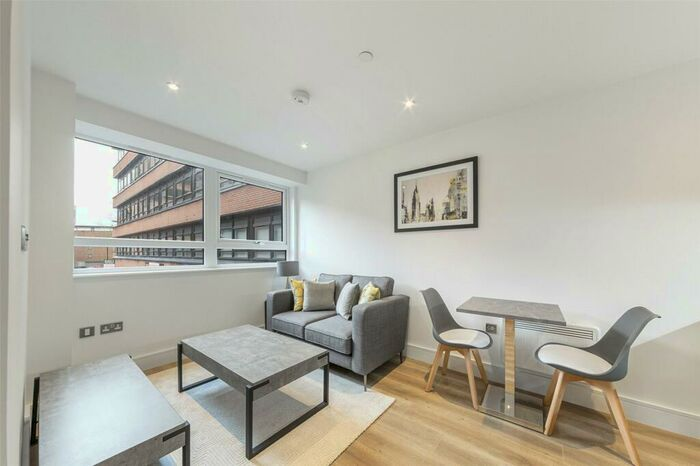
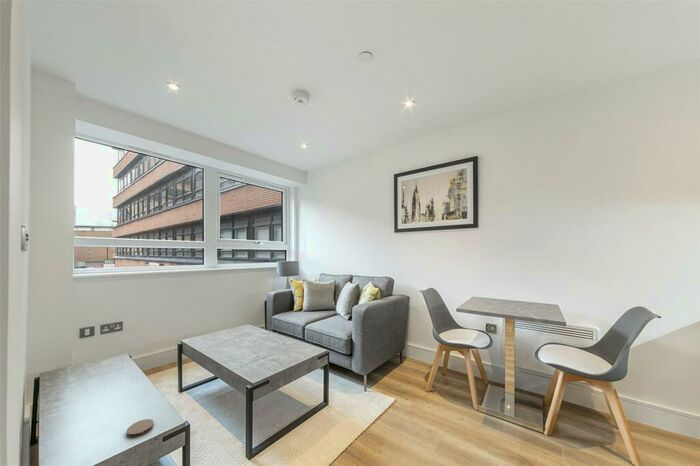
+ coaster [126,418,155,438]
